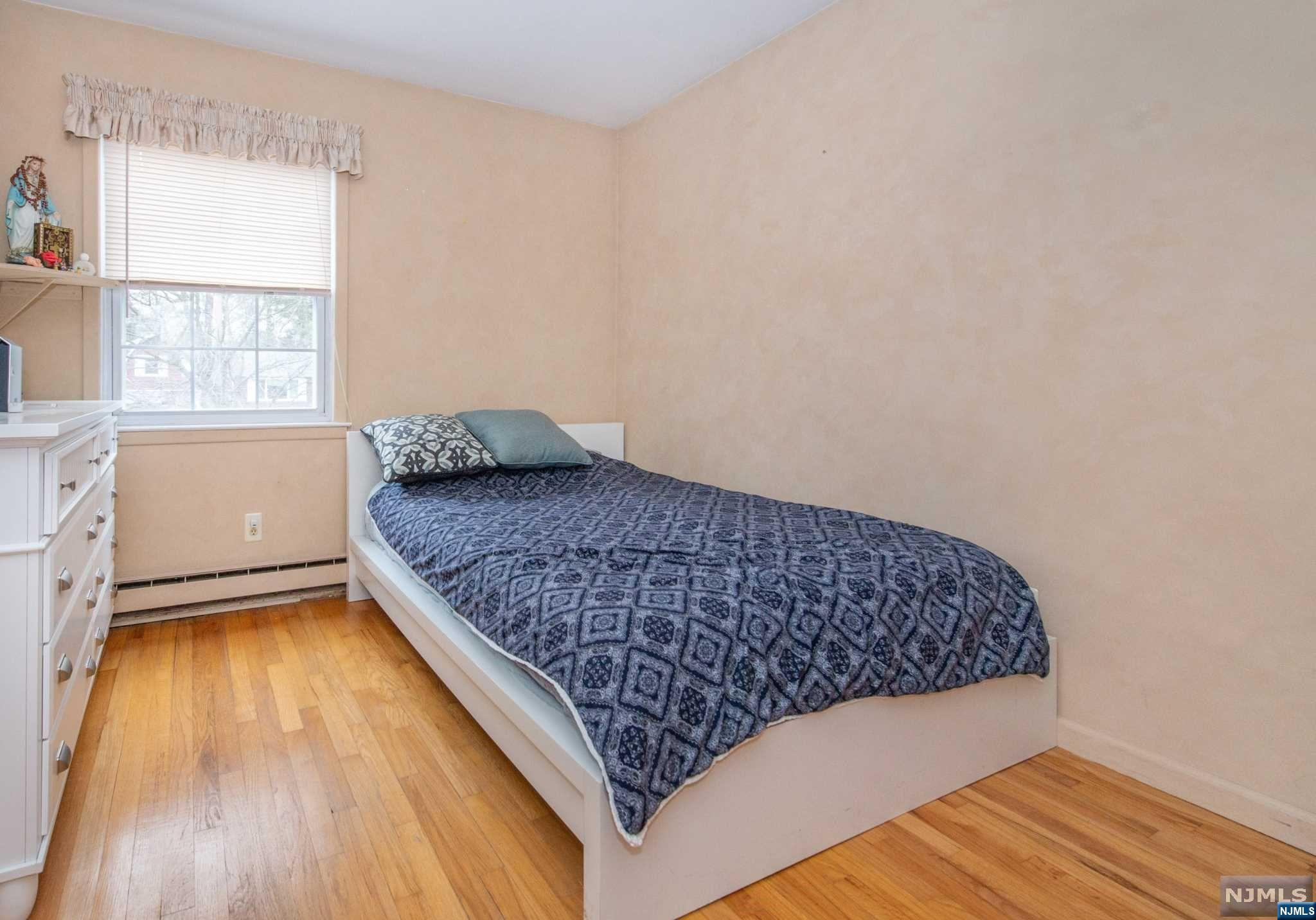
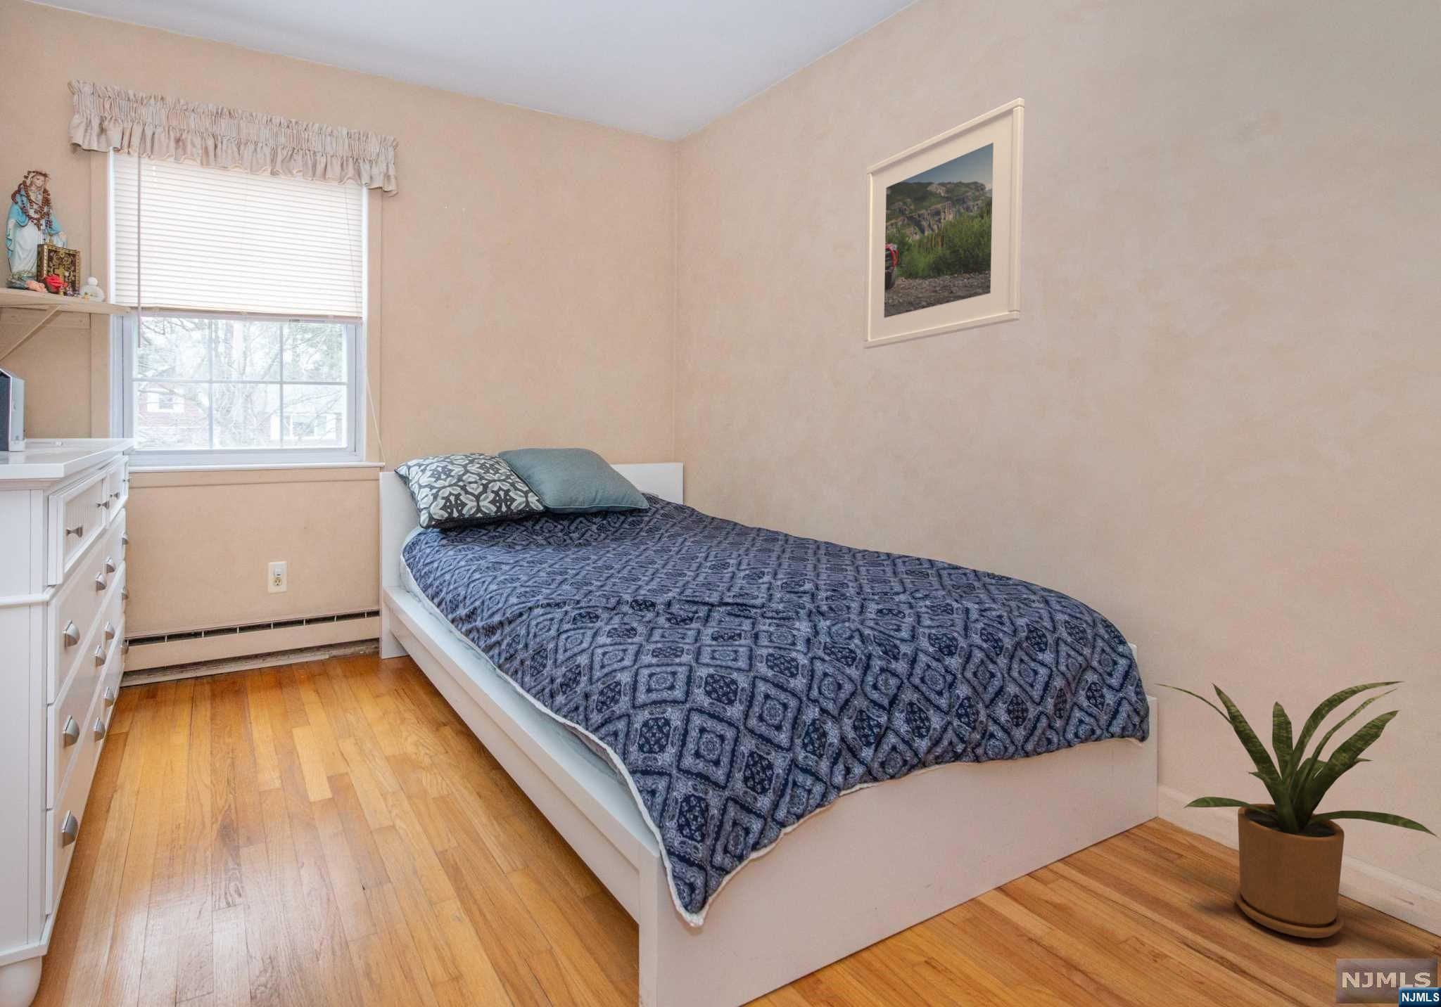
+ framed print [863,97,1025,349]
+ house plant [1154,681,1441,939]
